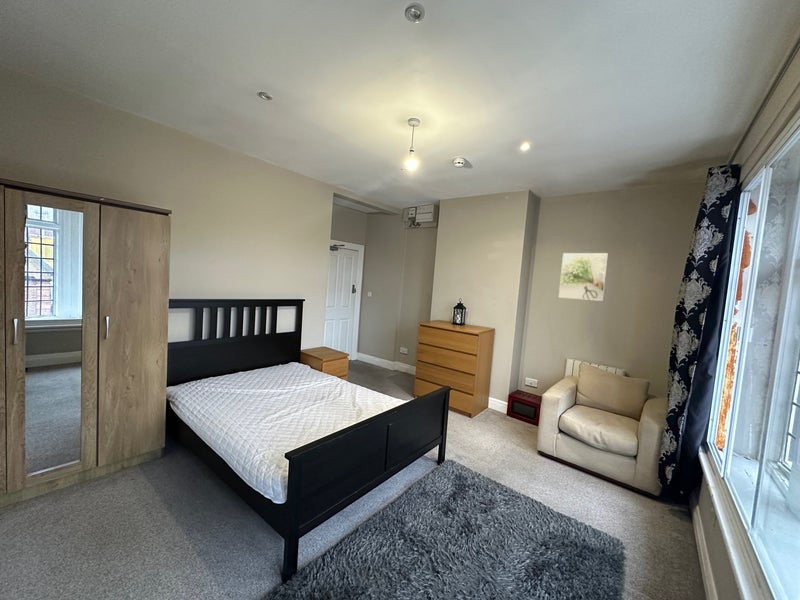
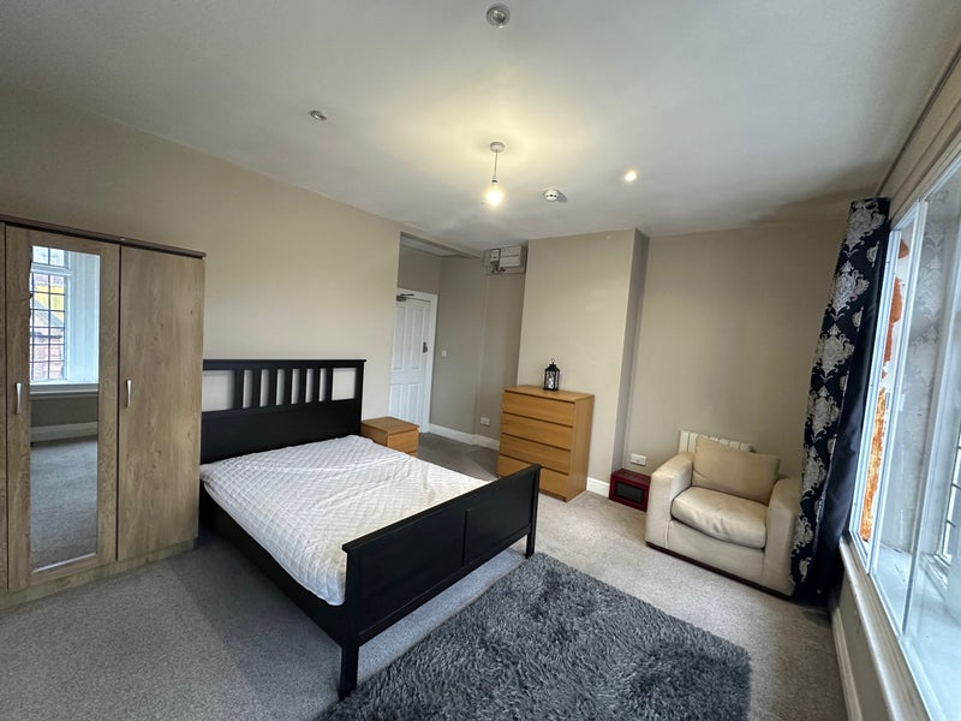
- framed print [558,252,609,302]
